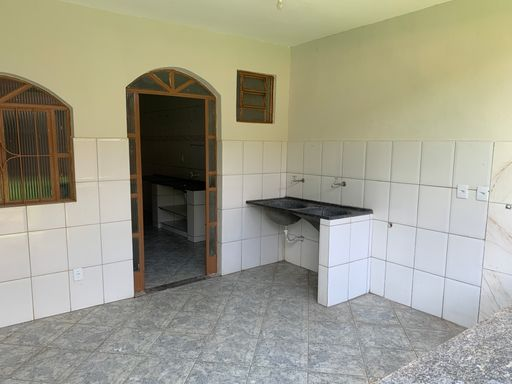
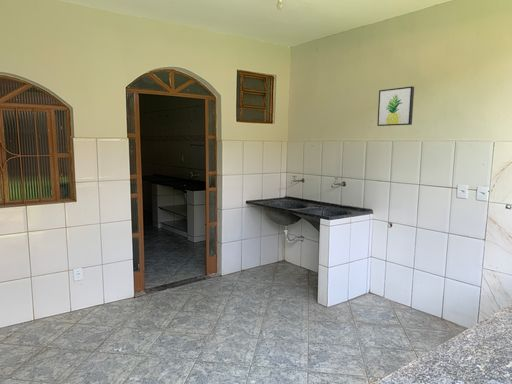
+ wall art [376,85,415,127]
